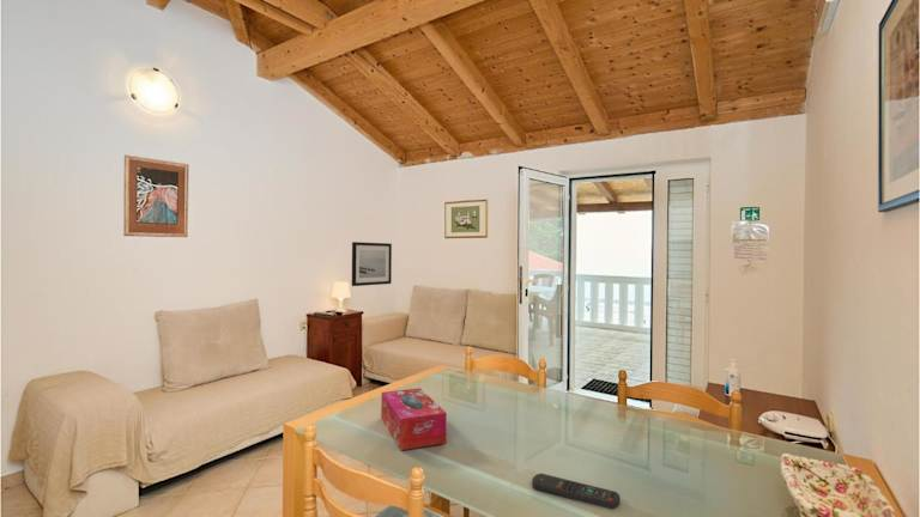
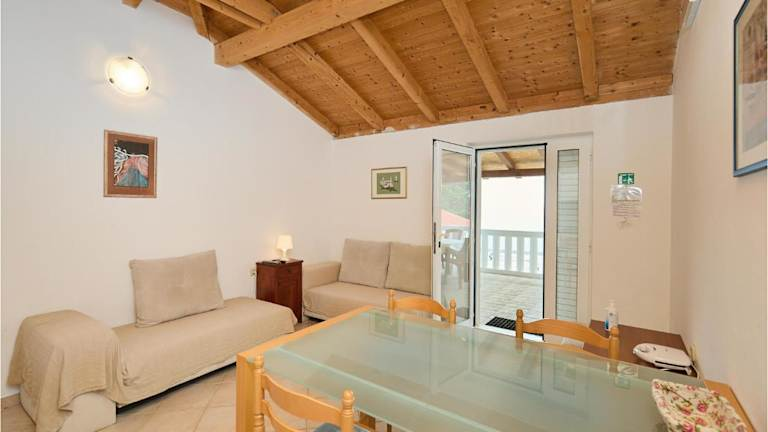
- wall art [351,241,393,287]
- remote control [531,473,621,511]
- tissue box [380,387,448,451]
